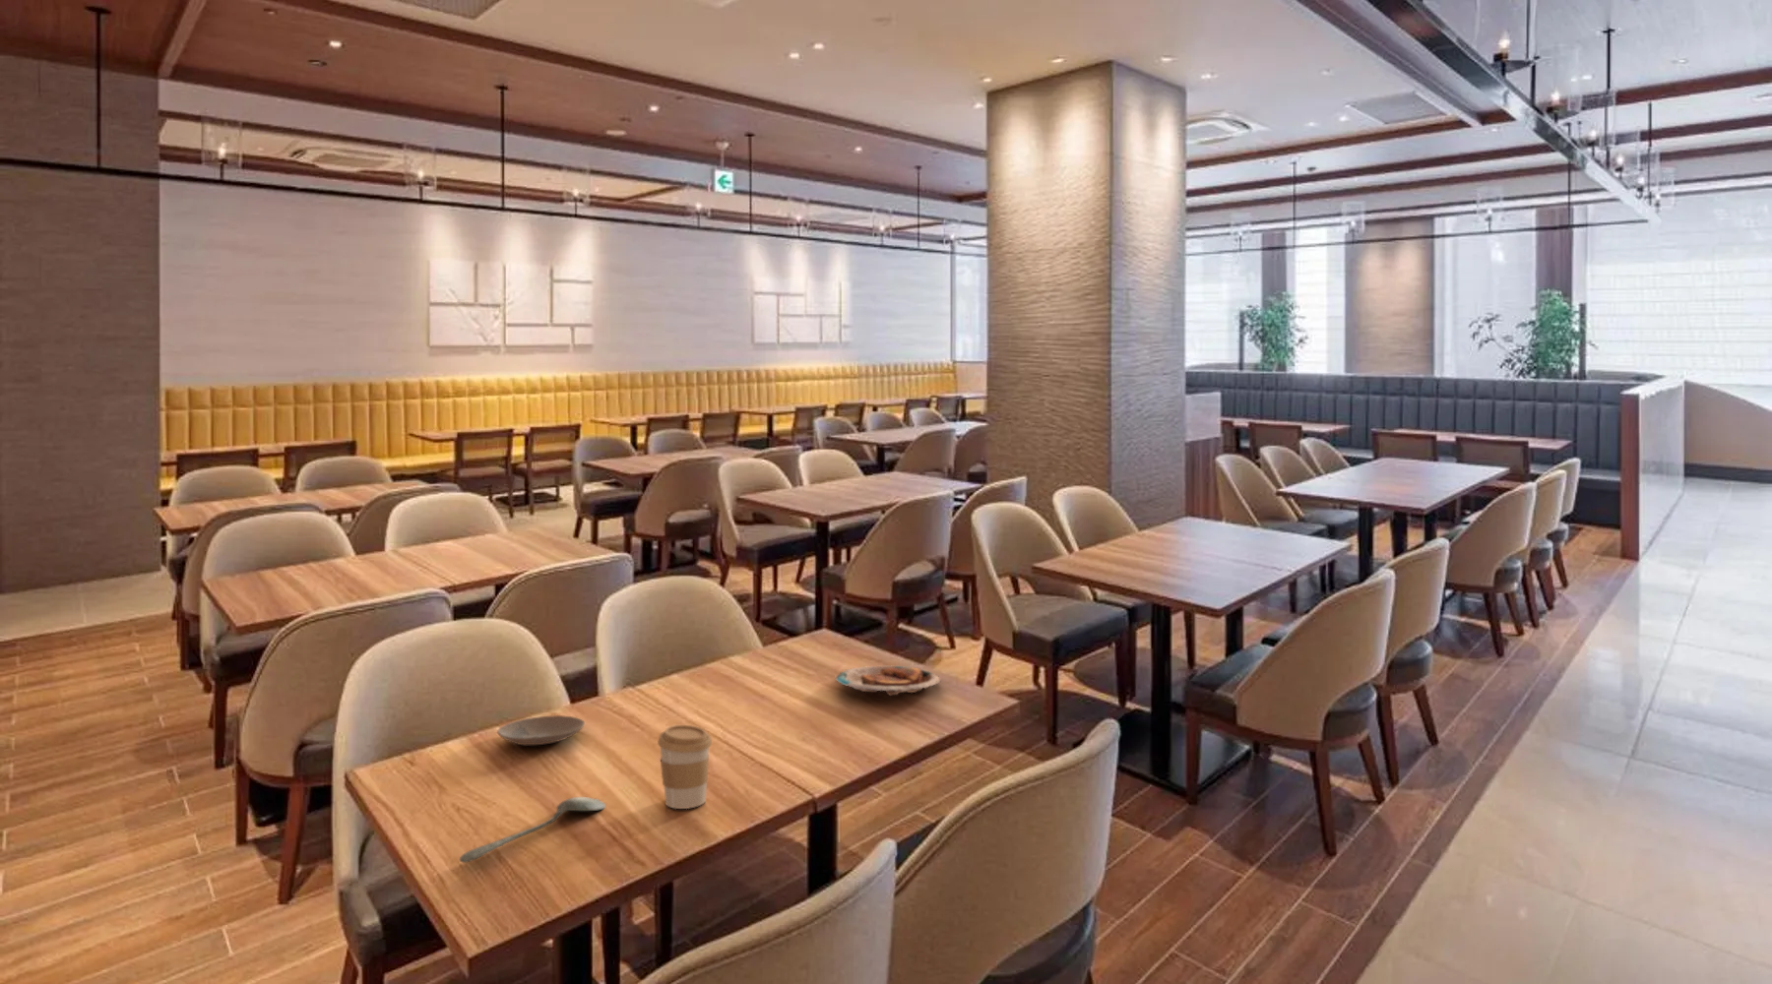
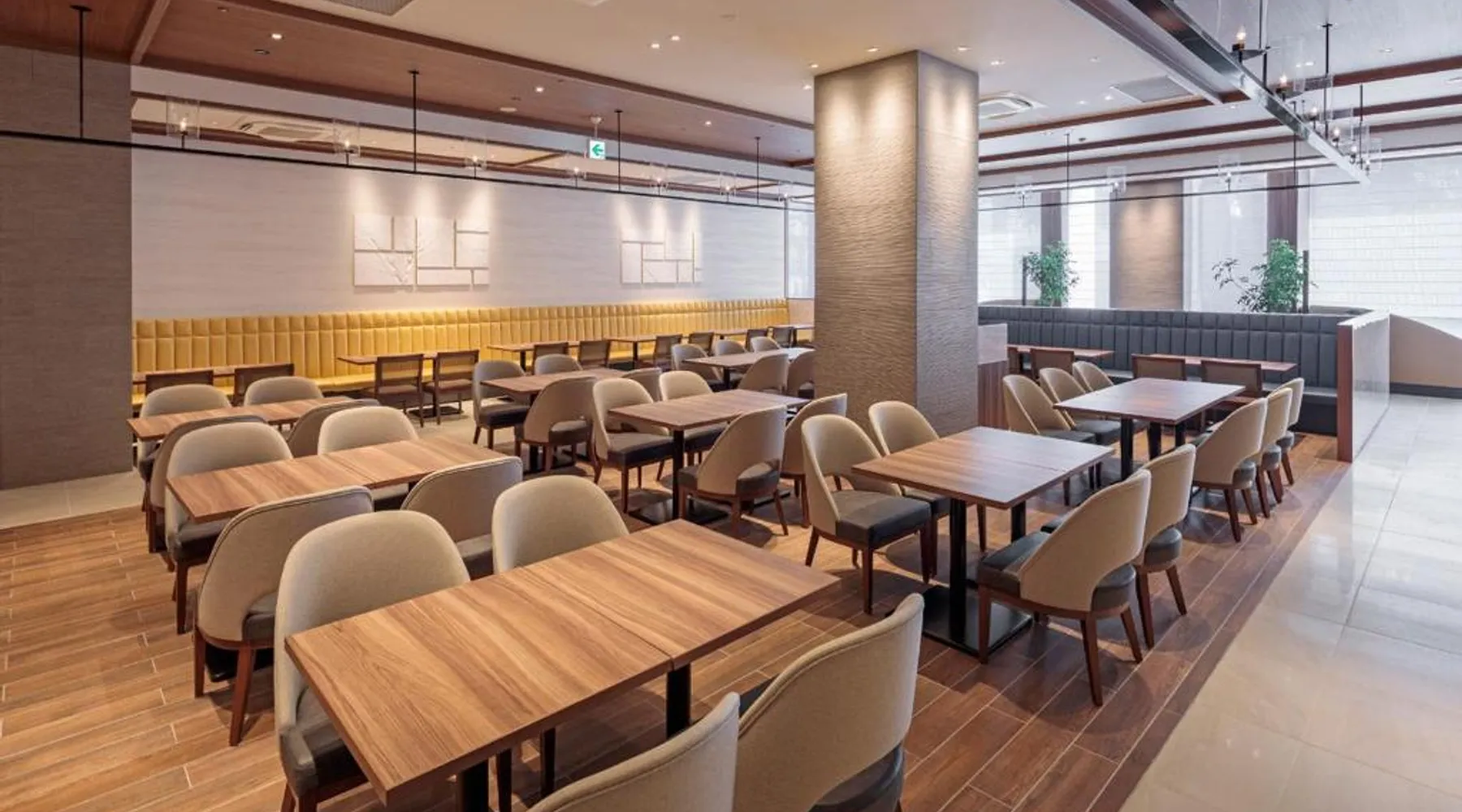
- plate [496,715,585,745]
- plate [835,664,942,697]
- spoon [458,796,606,864]
- coffee cup [657,725,713,809]
